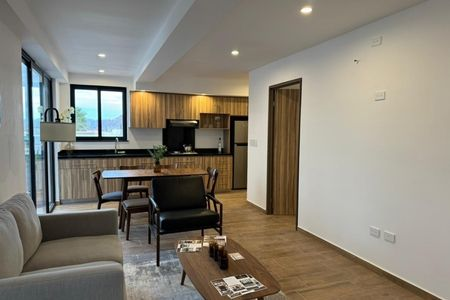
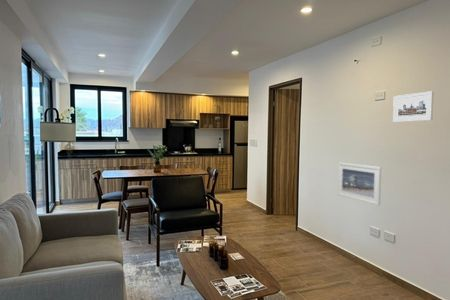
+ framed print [337,162,382,207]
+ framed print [392,90,435,123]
